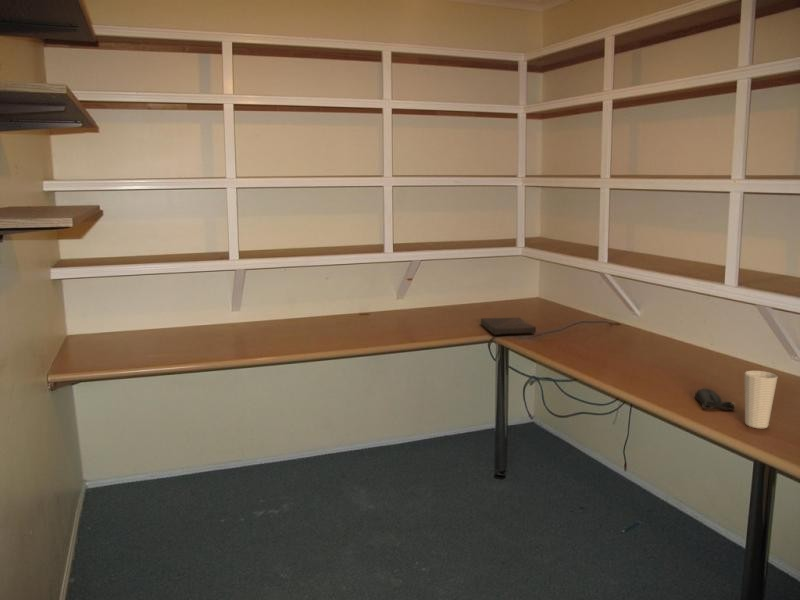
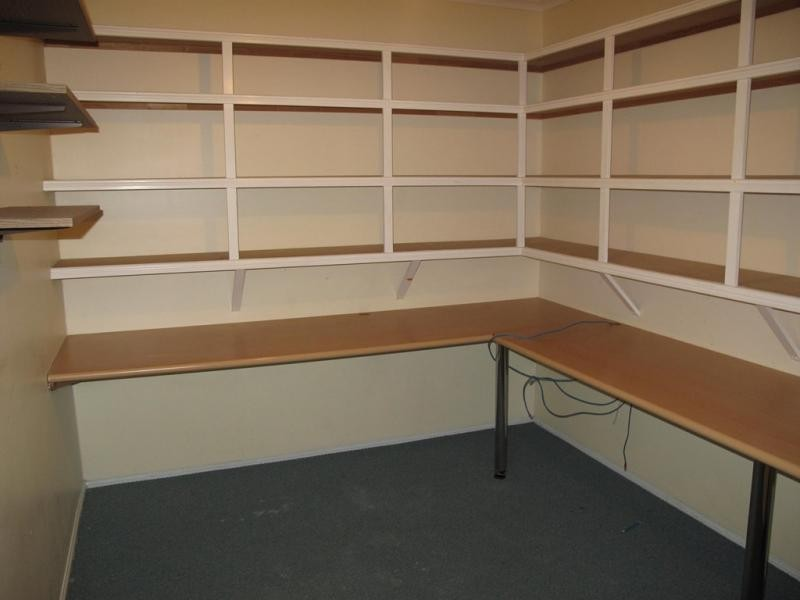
- book [480,317,537,336]
- computer mouse [694,388,736,411]
- cup [743,370,779,429]
